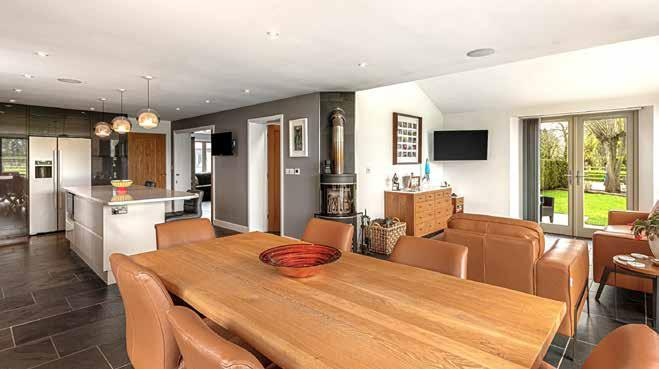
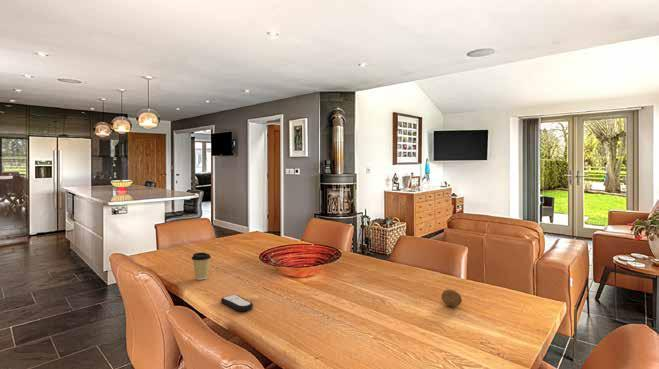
+ fruit [441,288,463,308]
+ remote control [220,294,254,312]
+ coffee cup [191,252,212,281]
